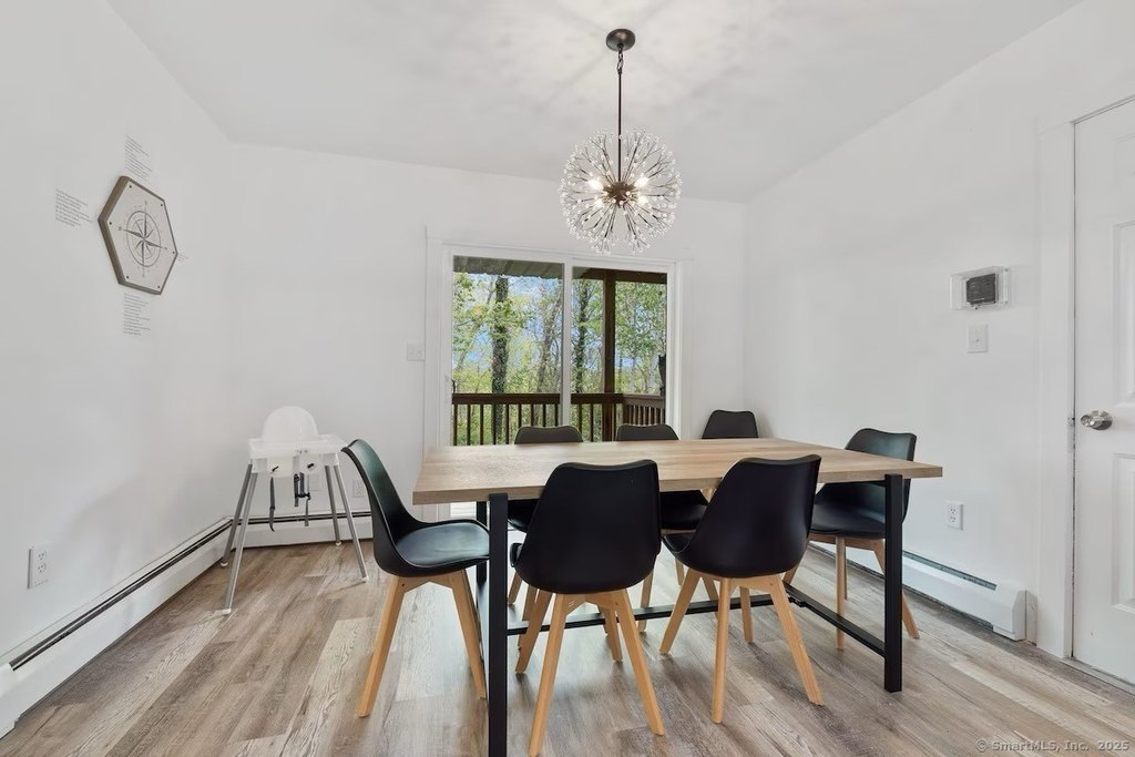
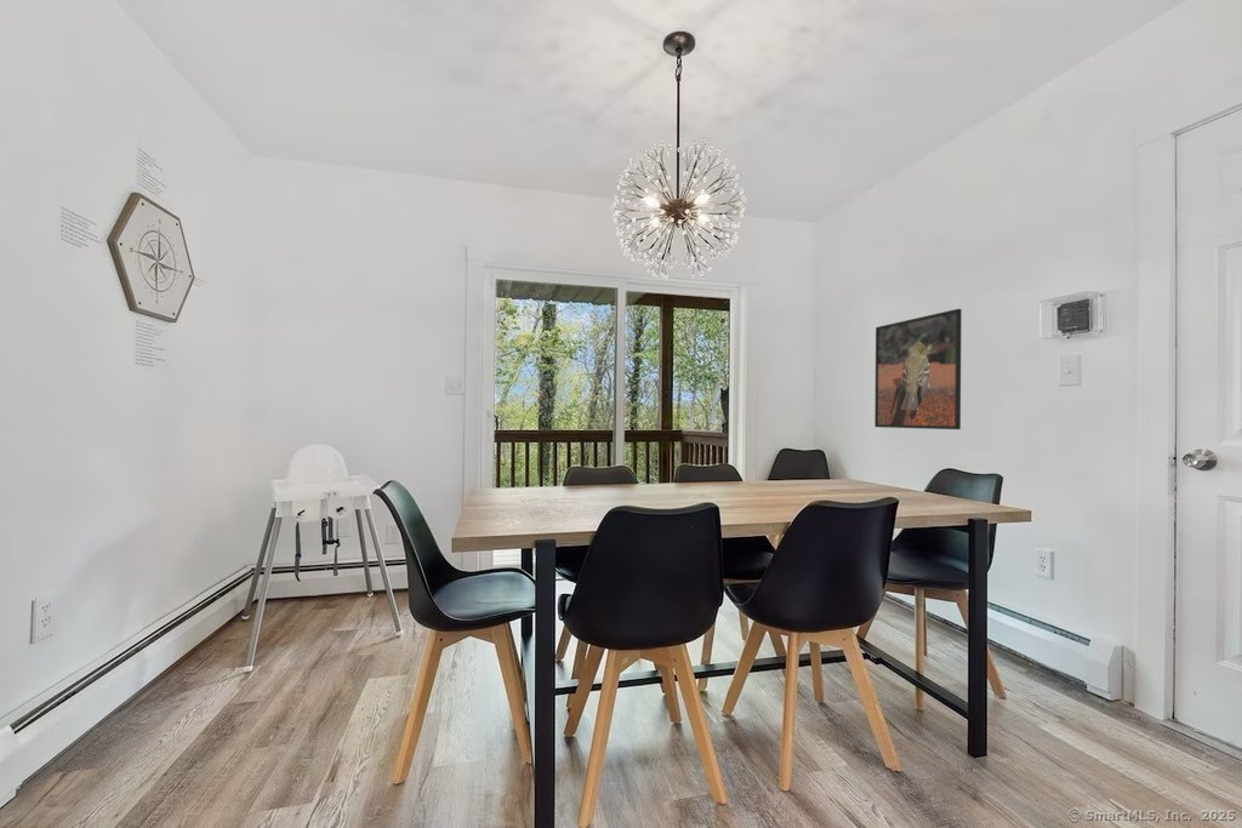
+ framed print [873,308,963,430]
